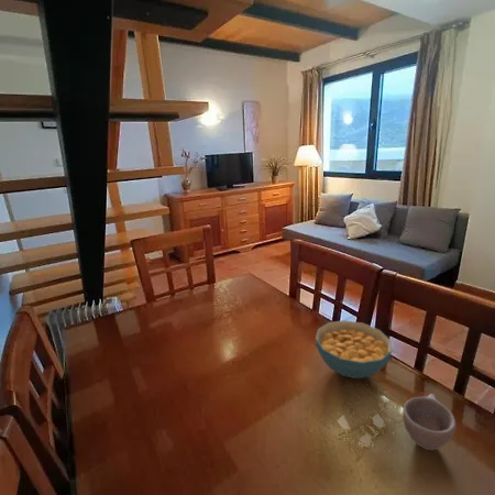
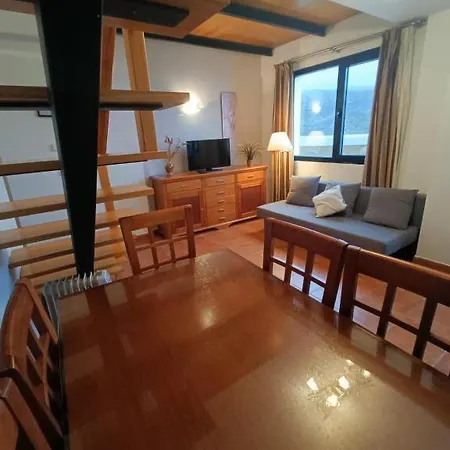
- cup [402,393,458,451]
- cereal bowl [315,319,393,380]
